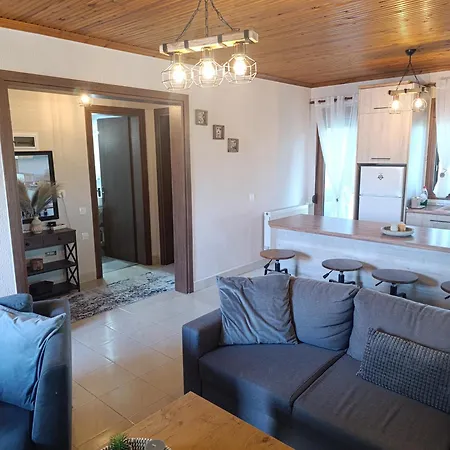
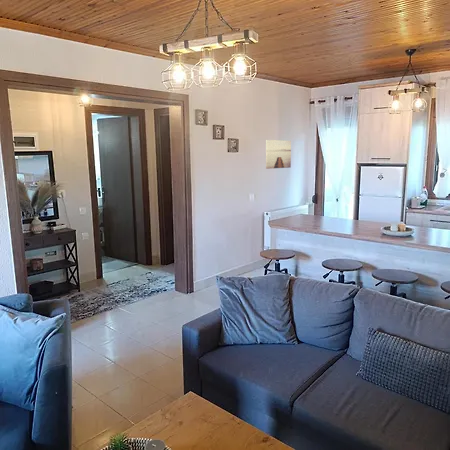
+ wall art [265,139,292,170]
